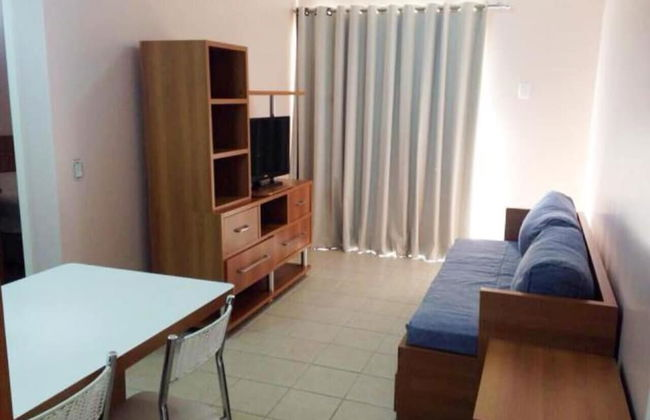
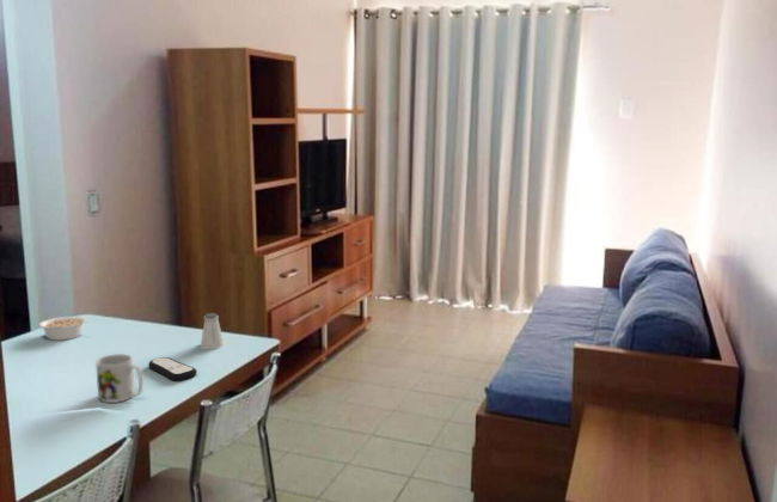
+ legume [38,316,88,342]
+ remote control [147,356,198,382]
+ mug [94,353,143,404]
+ saltshaker [200,312,225,350]
